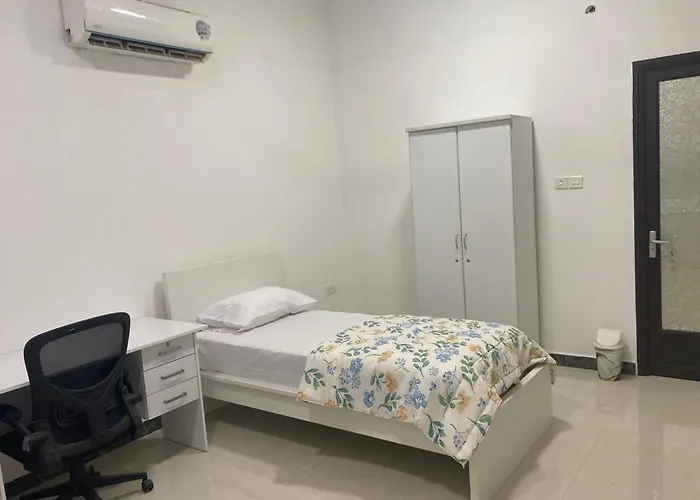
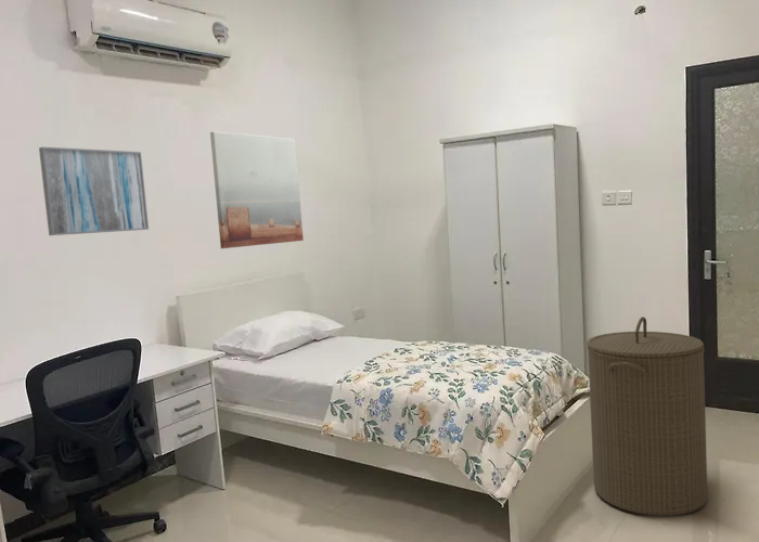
+ laundry hamper [586,315,708,517]
+ wall art [209,131,305,249]
+ wall art [38,146,150,236]
